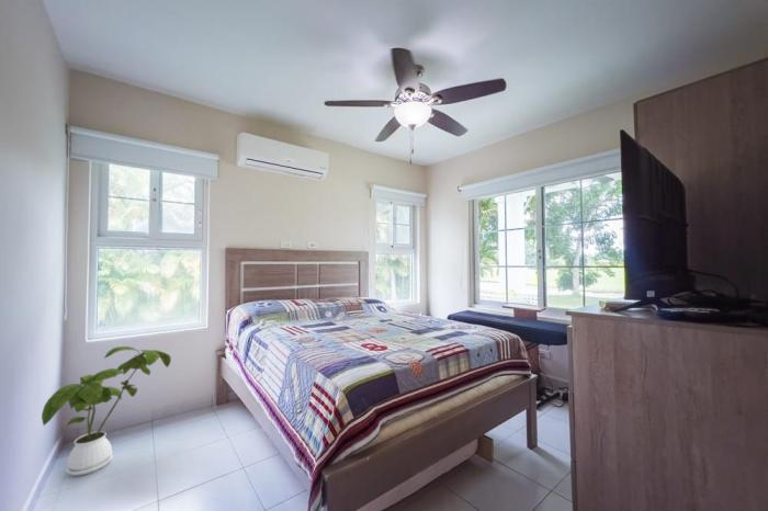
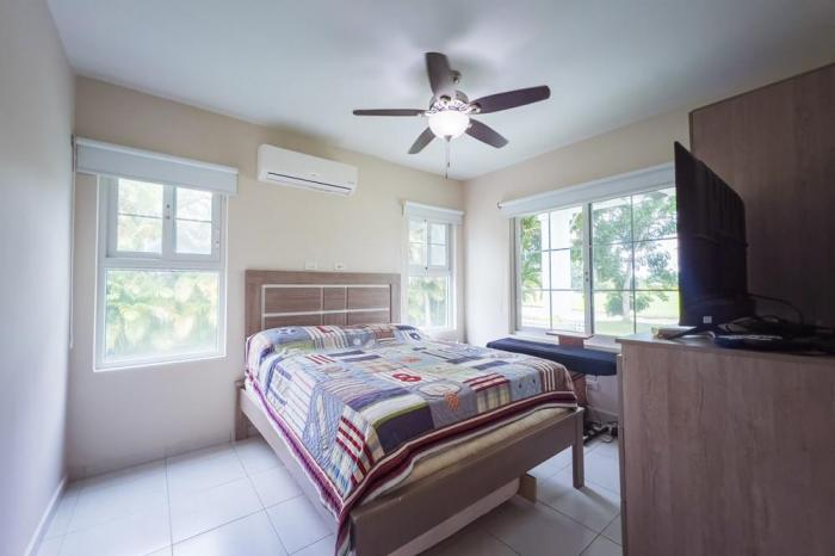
- house plant [41,345,172,477]
